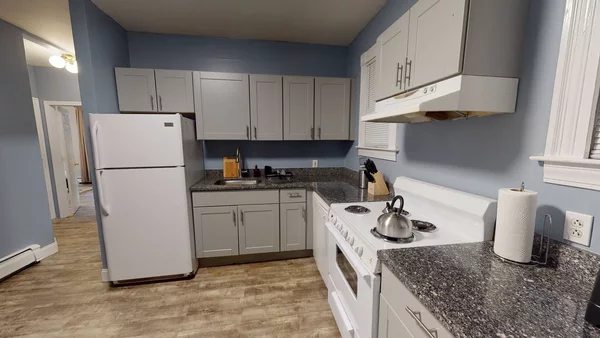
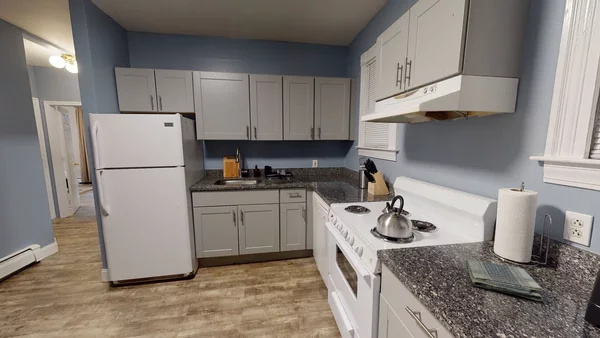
+ dish towel [465,258,544,302]
